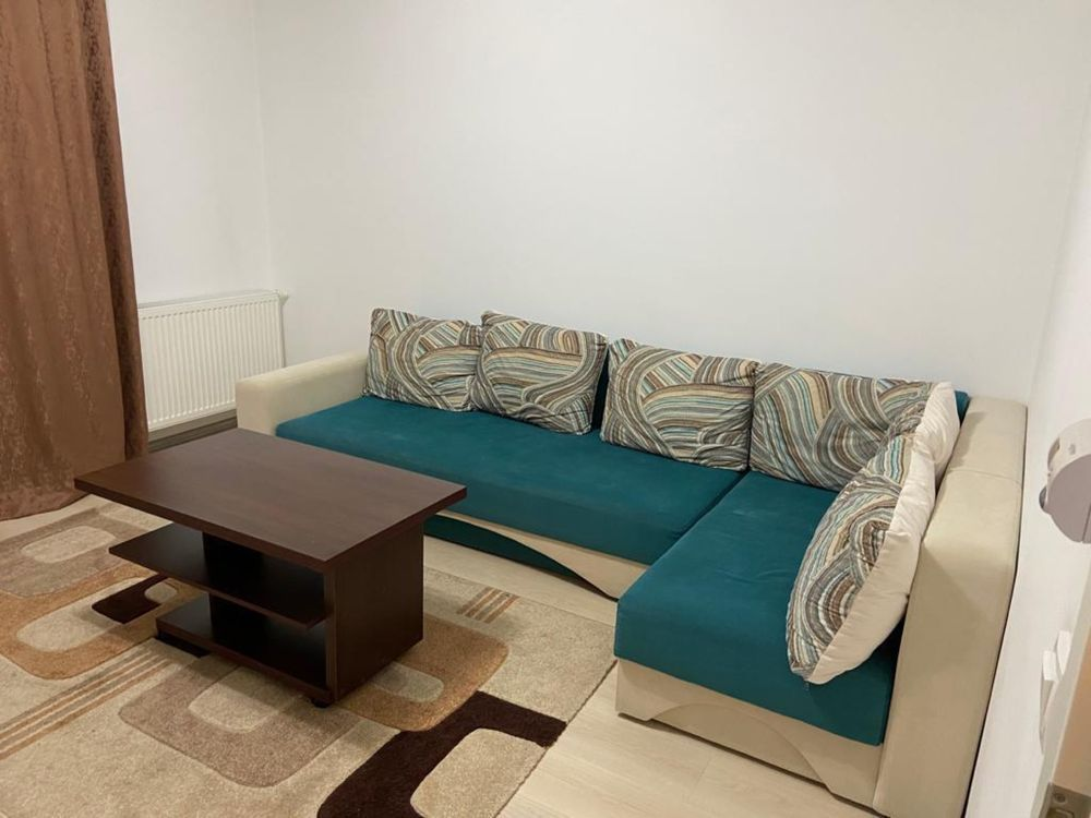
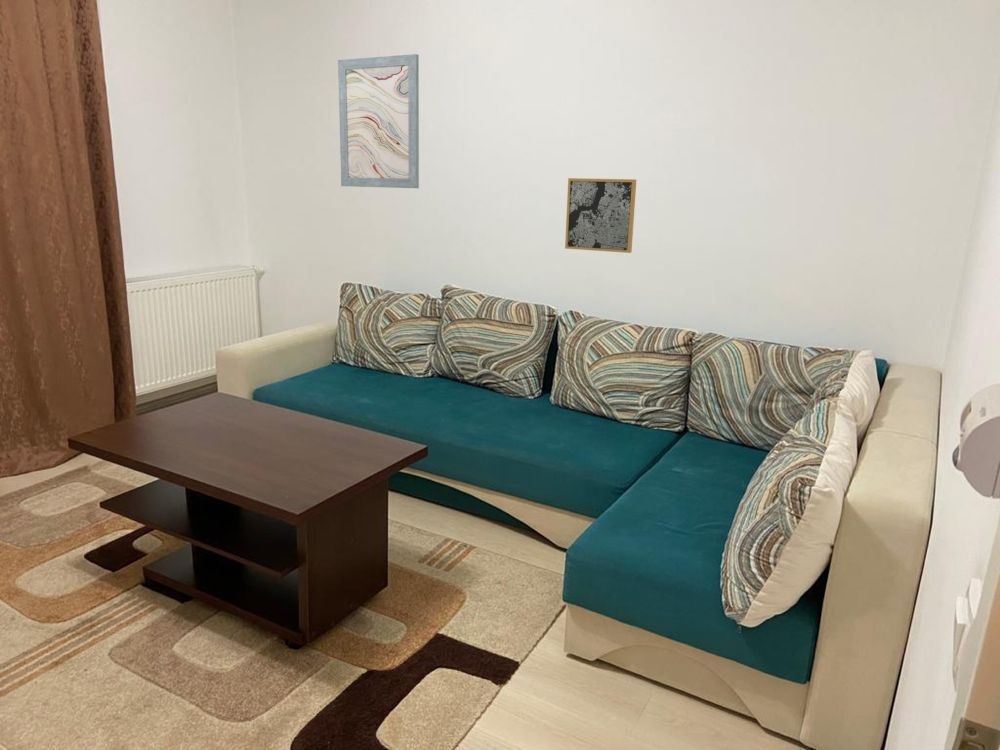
+ wall art [564,177,637,254]
+ wall art [337,53,420,189]
